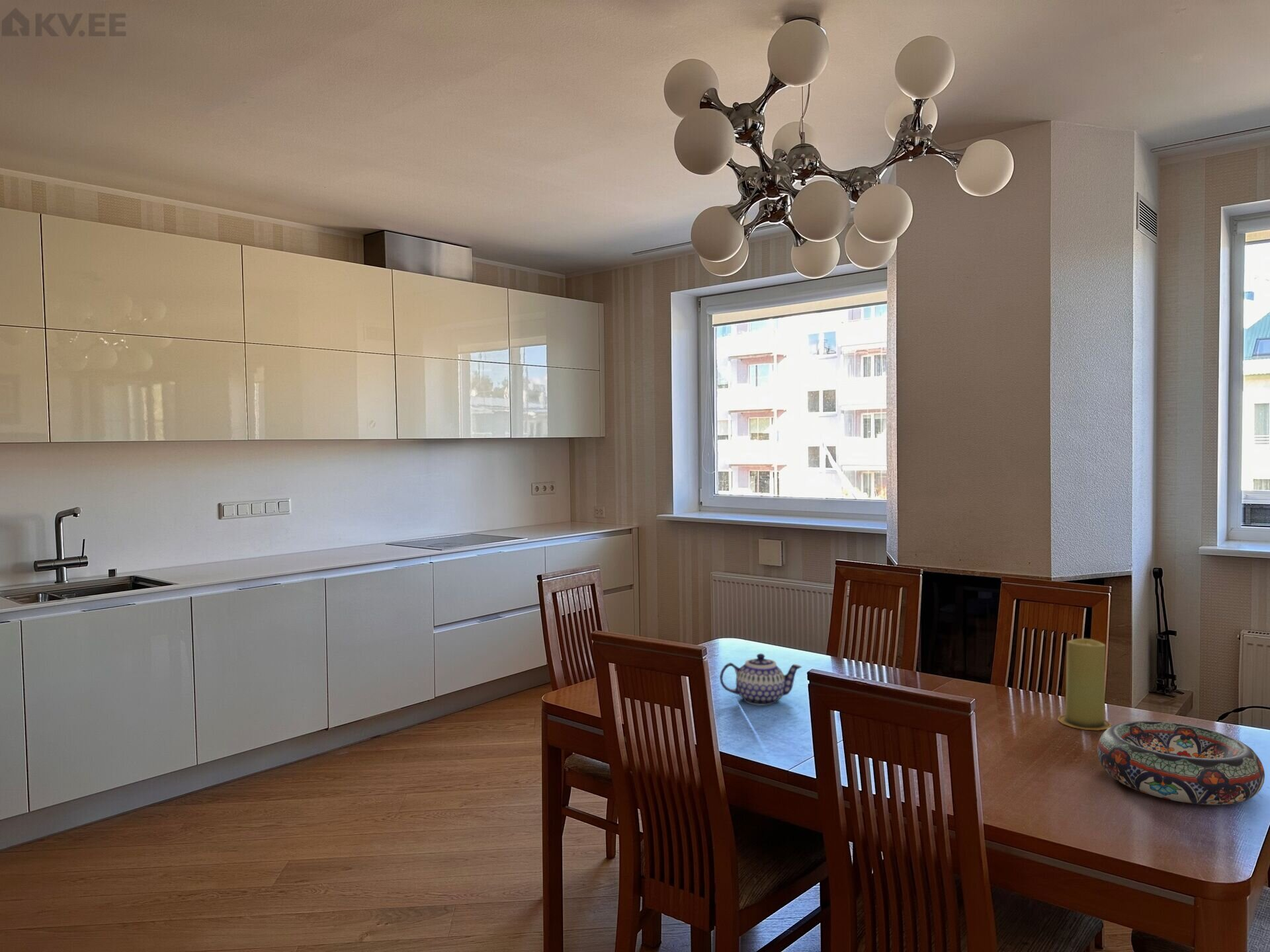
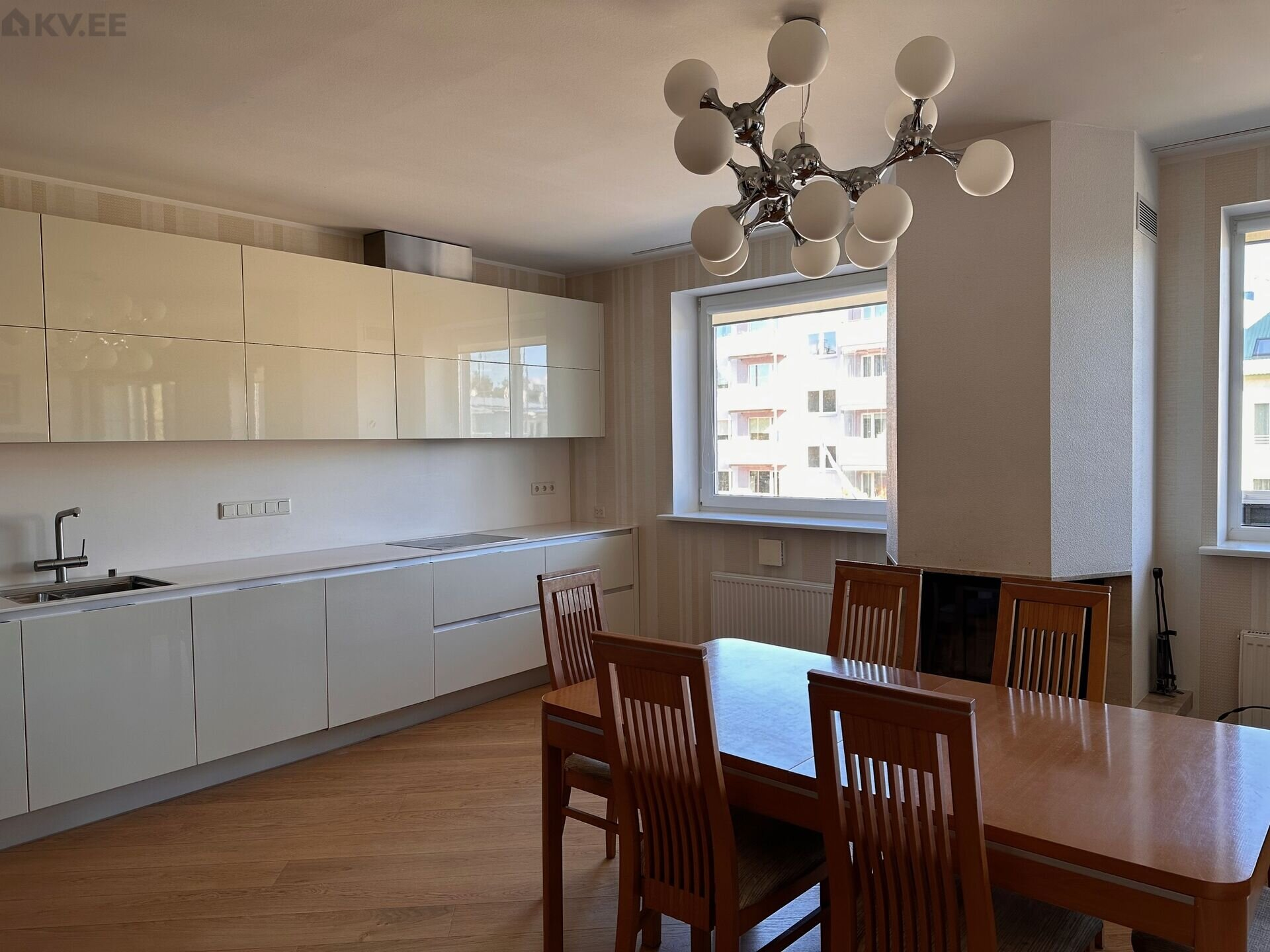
- decorative bowl [1097,721,1265,805]
- teapot [719,653,802,706]
- candle [1057,638,1112,731]
